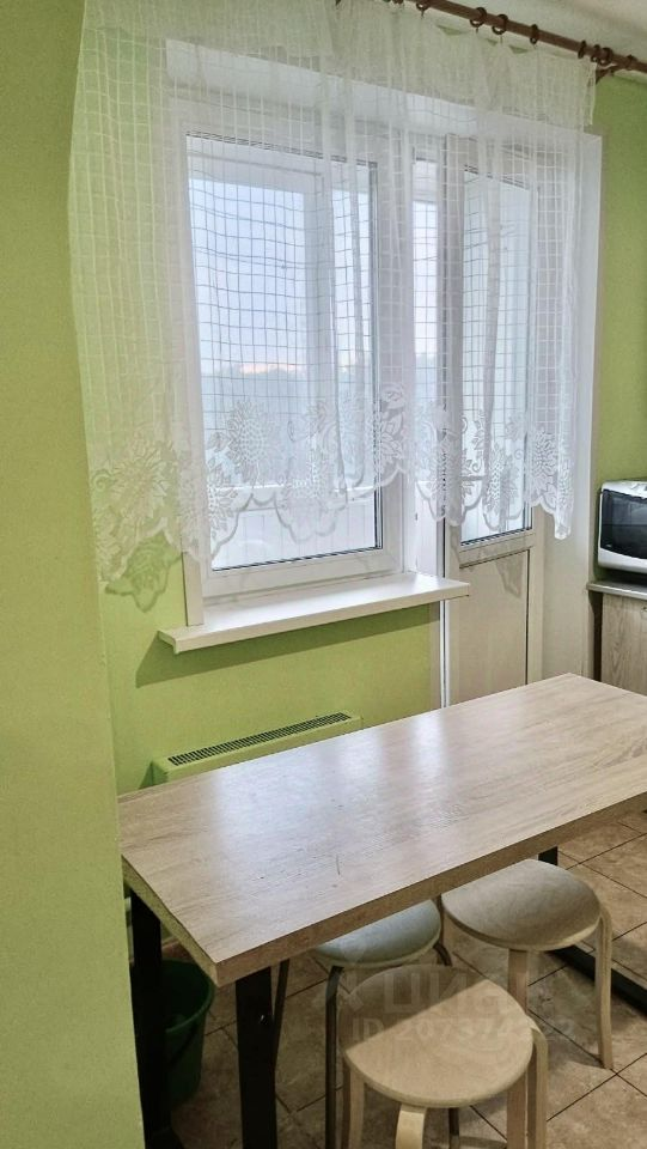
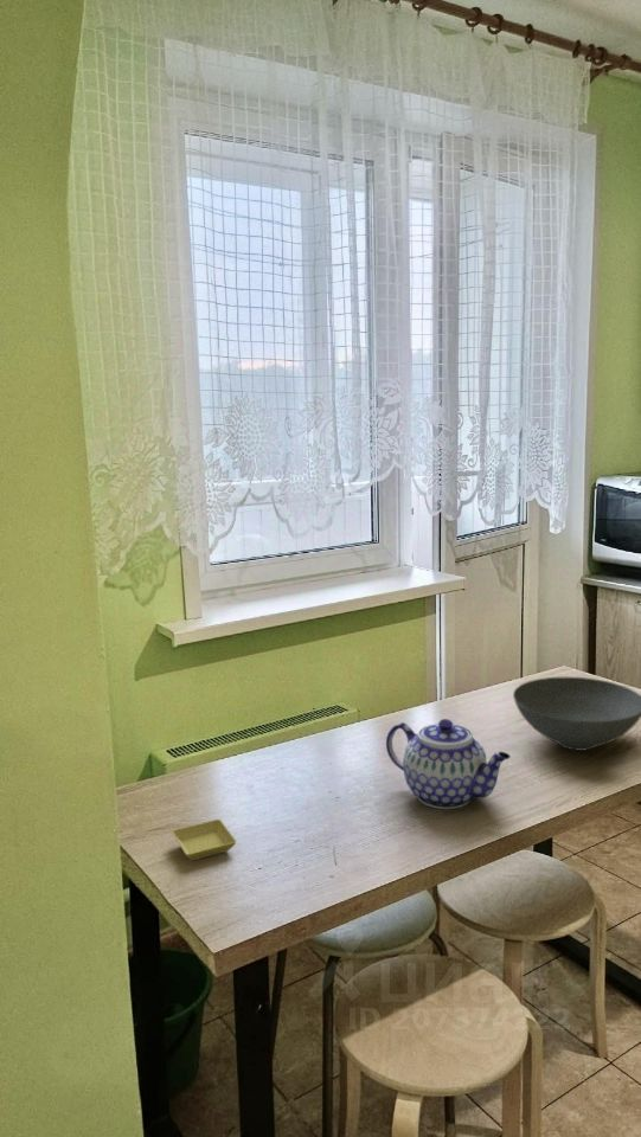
+ saucer [171,818,237,861]
+ bowl [512,676,641,752]
+ teapot [385,718,512,810]
